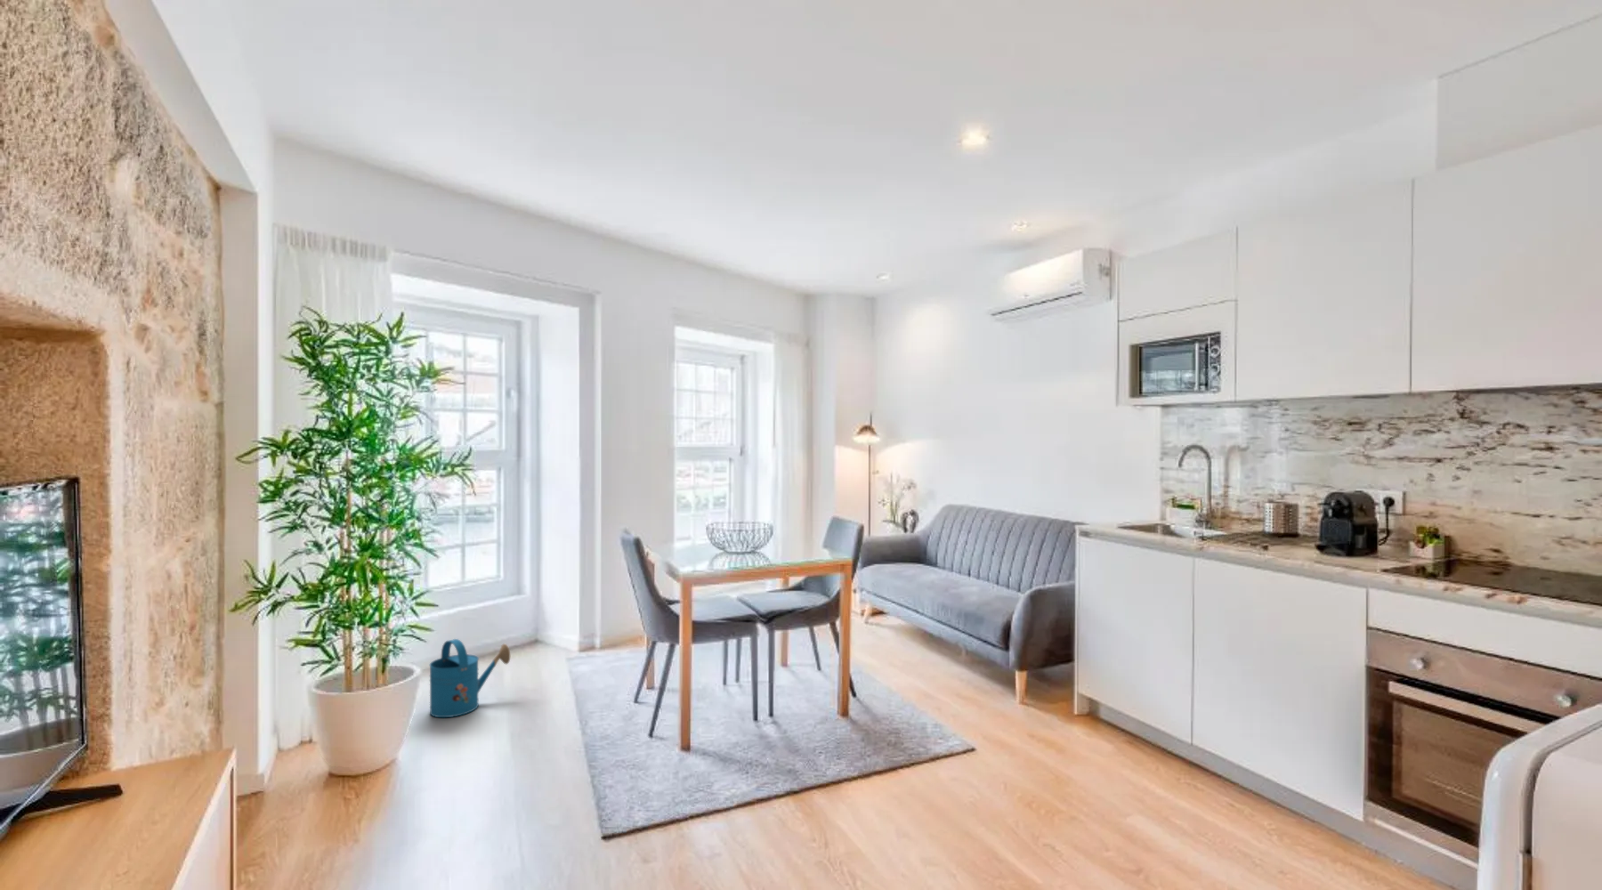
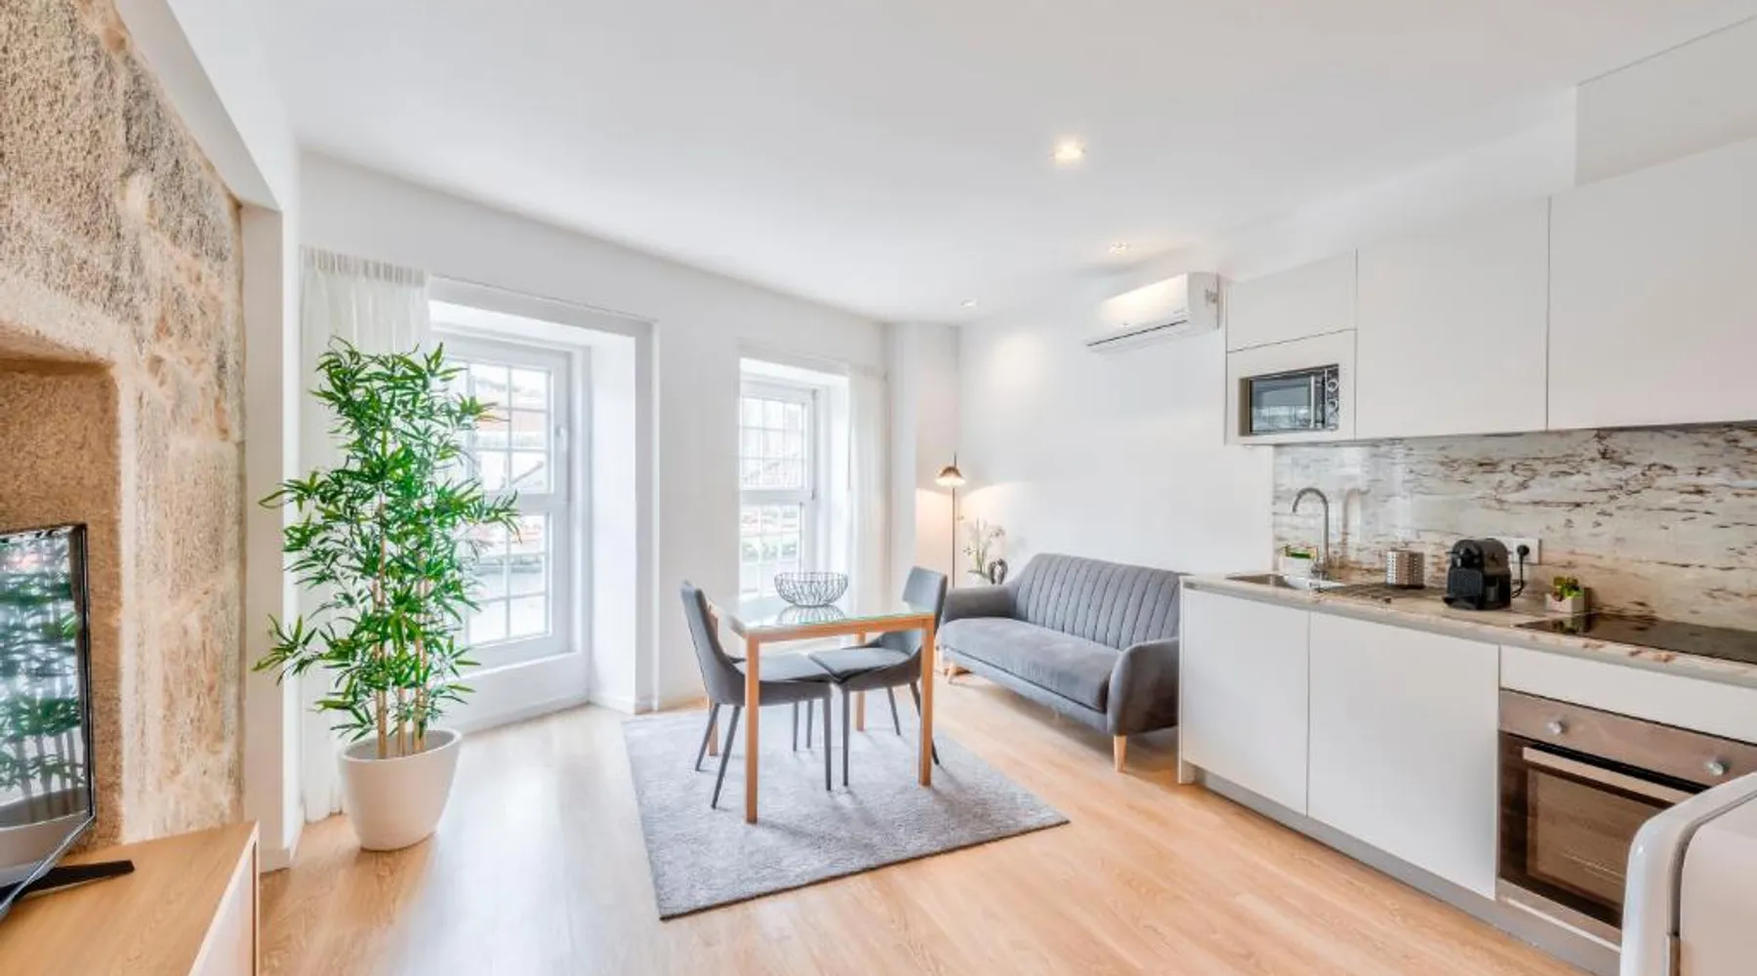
- watering can [428,638,511,718]
